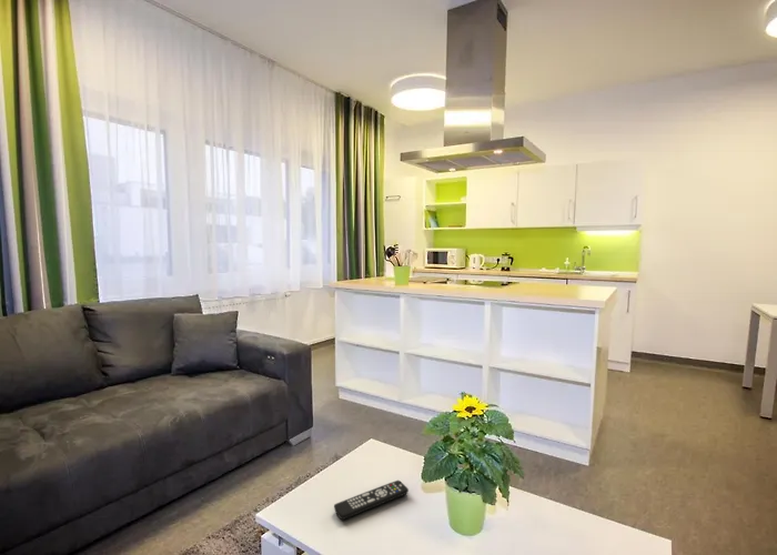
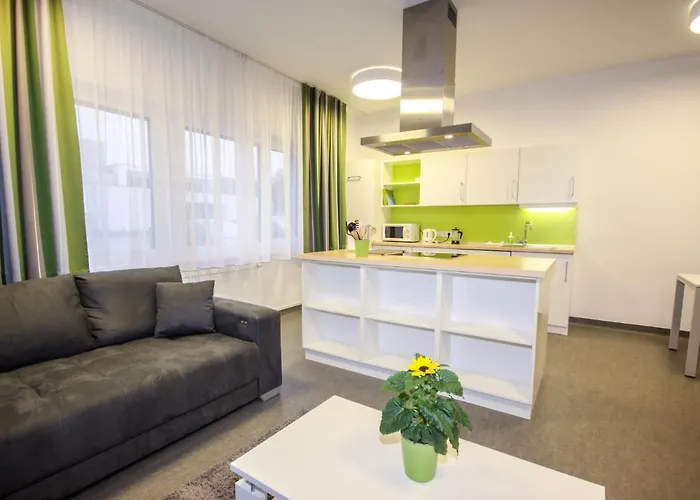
- remote control [333,480,410,521]
